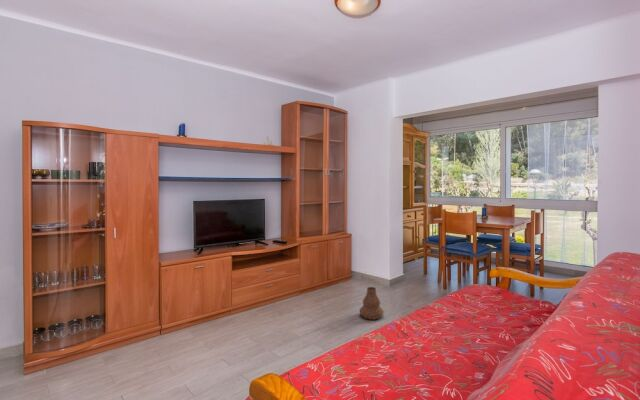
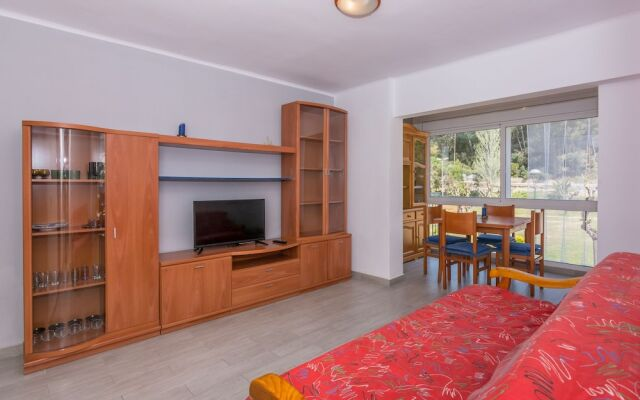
- vase [359,286,385,321]
